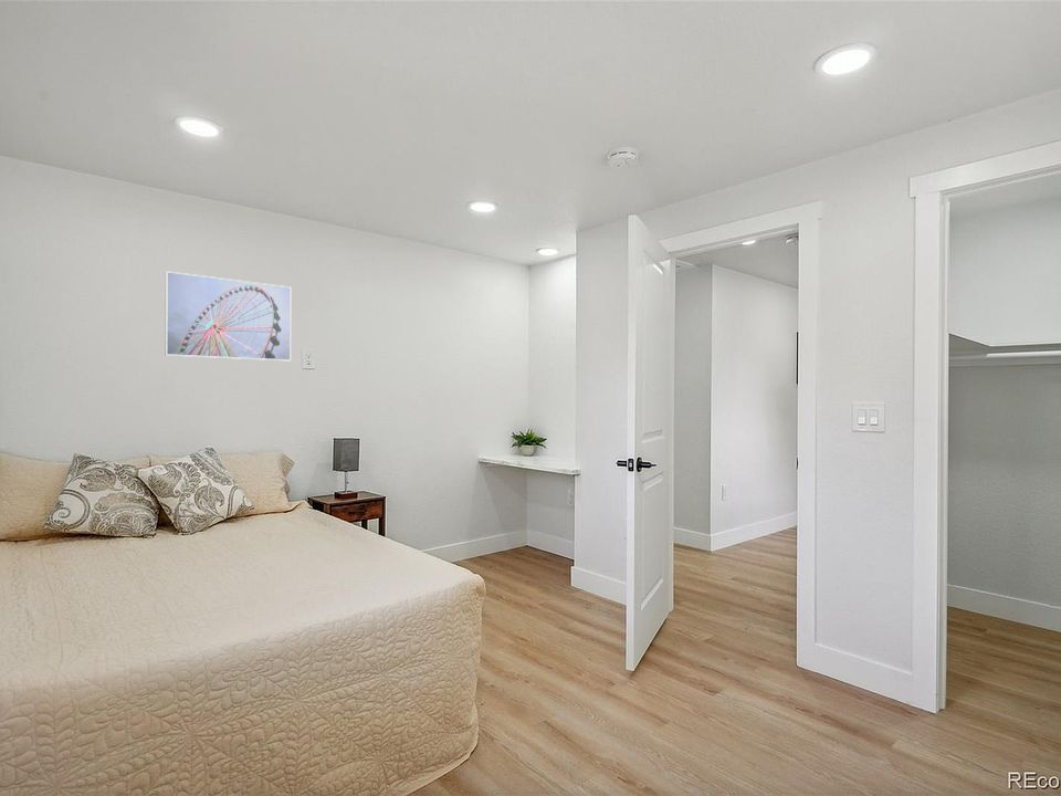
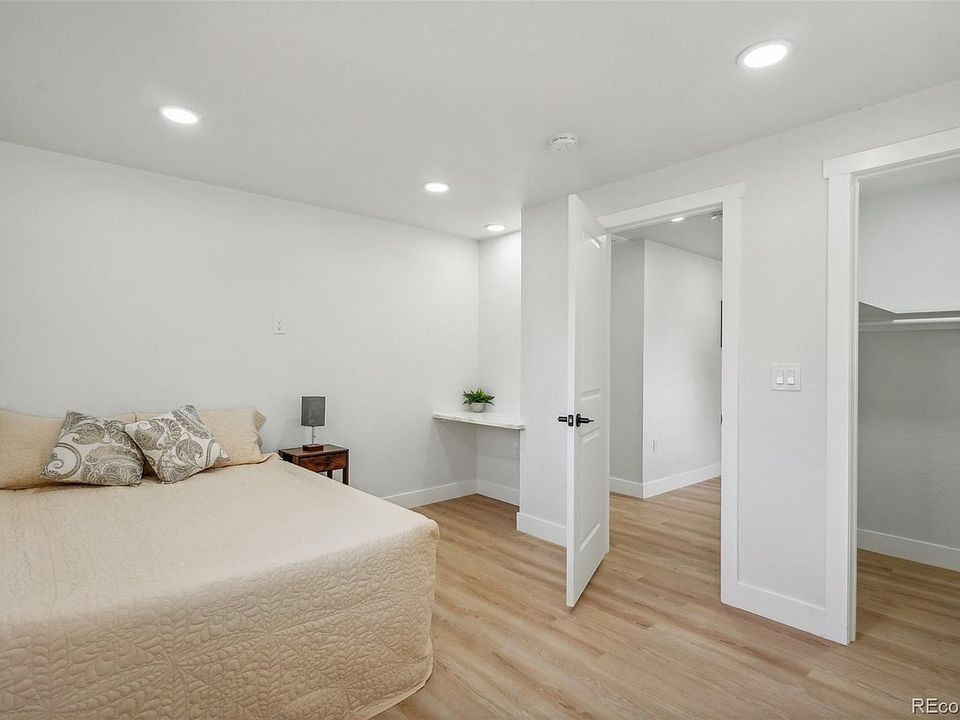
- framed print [164,270,292,362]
